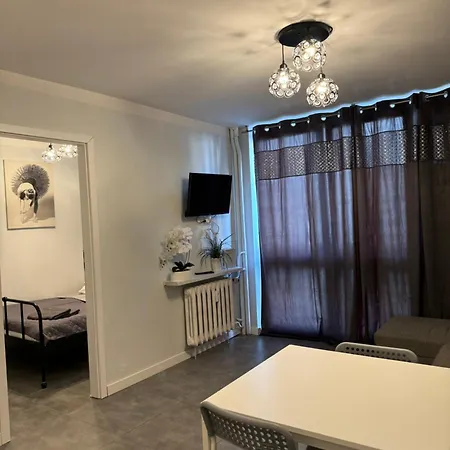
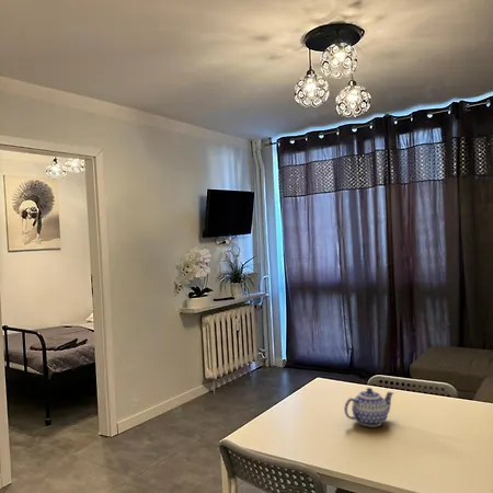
+ teapot [343,387,394,427]
